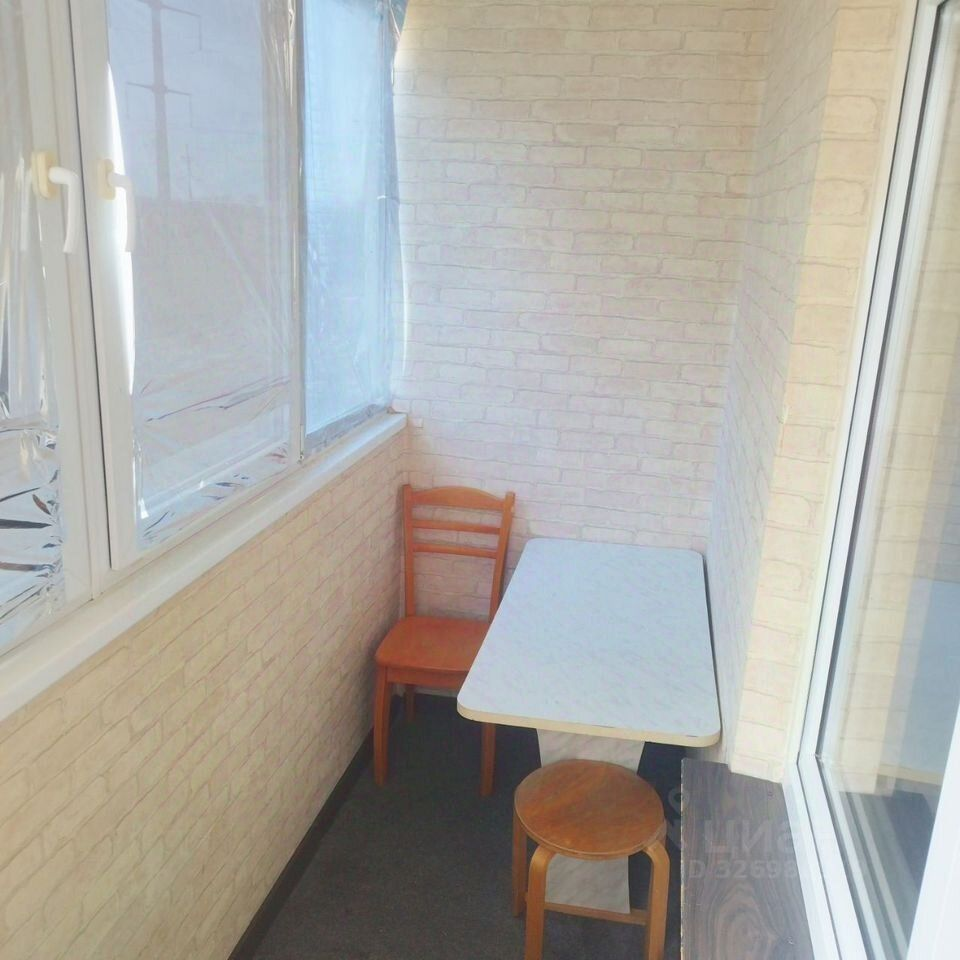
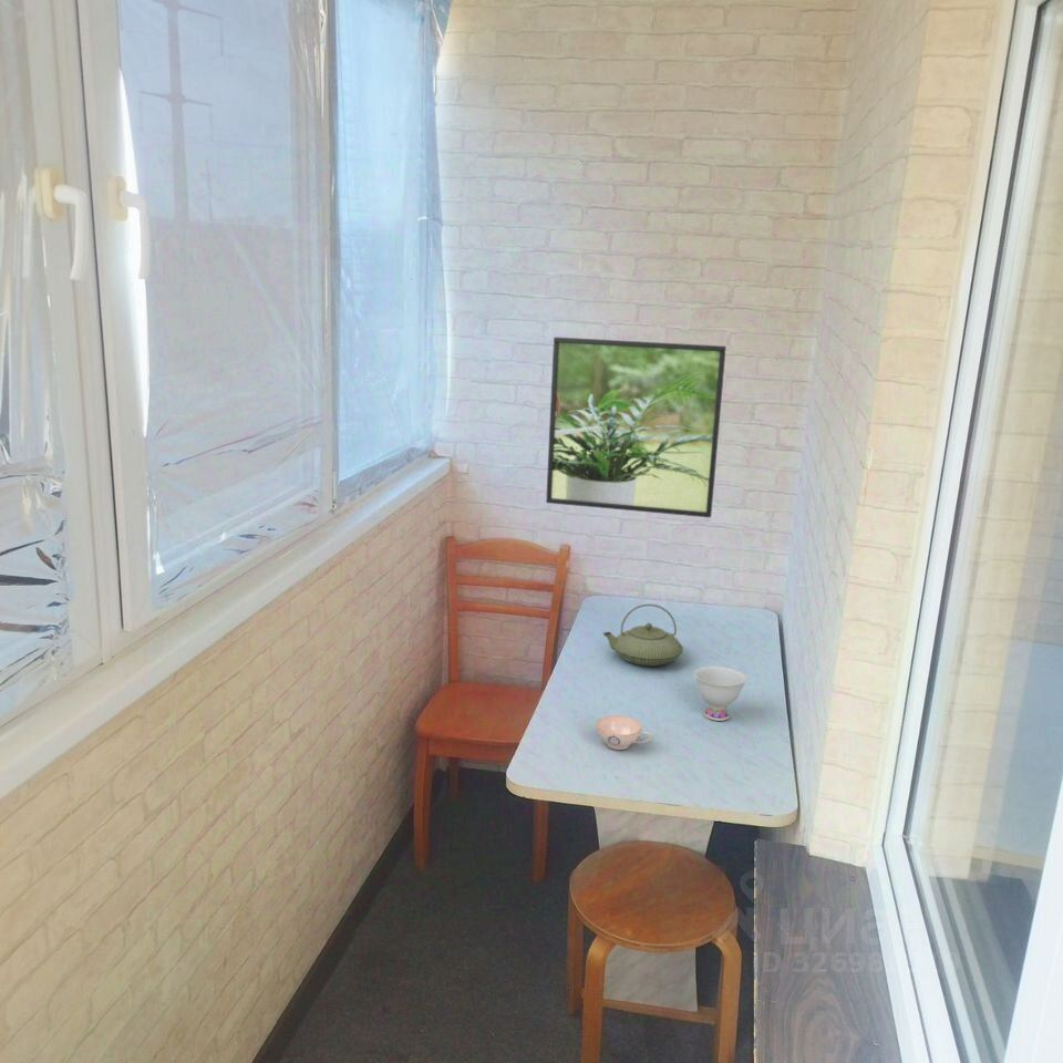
+ teacup [693,665,749,722]
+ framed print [545,336,727,518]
+ teacup [596,714,652,751]
+ teapot [602,603,684,668]
